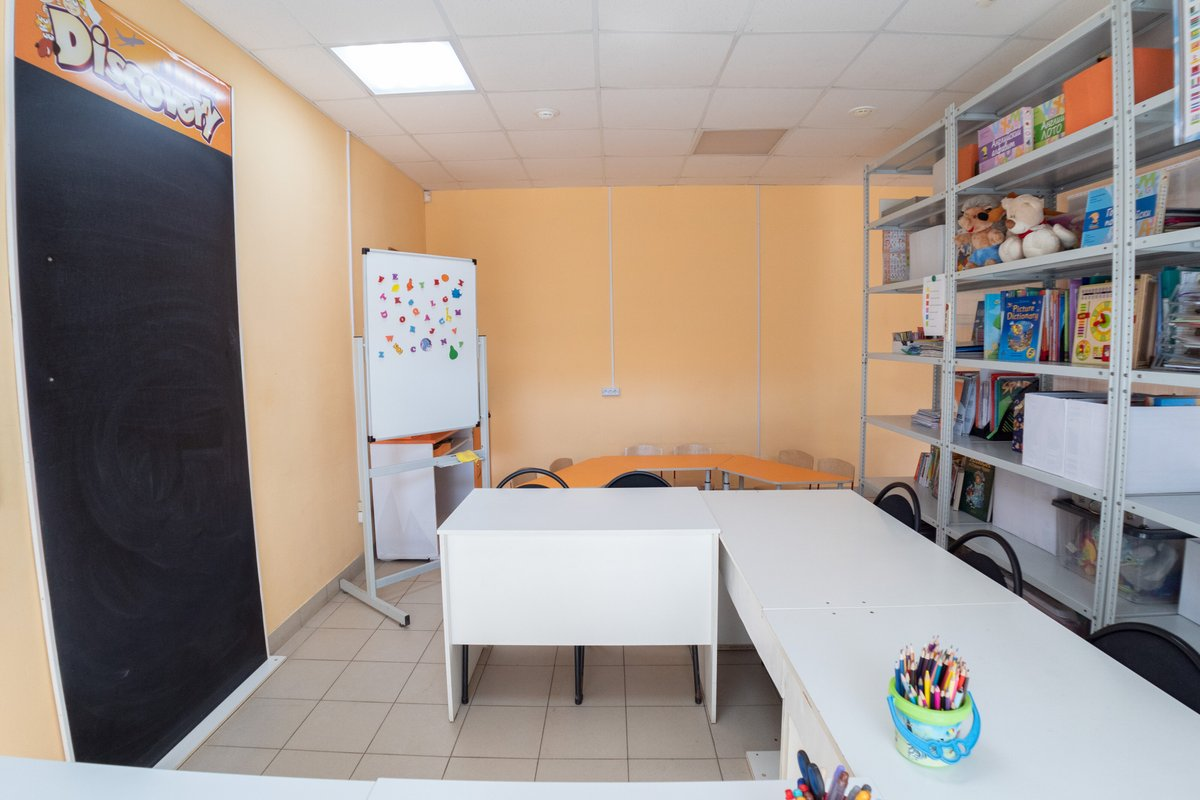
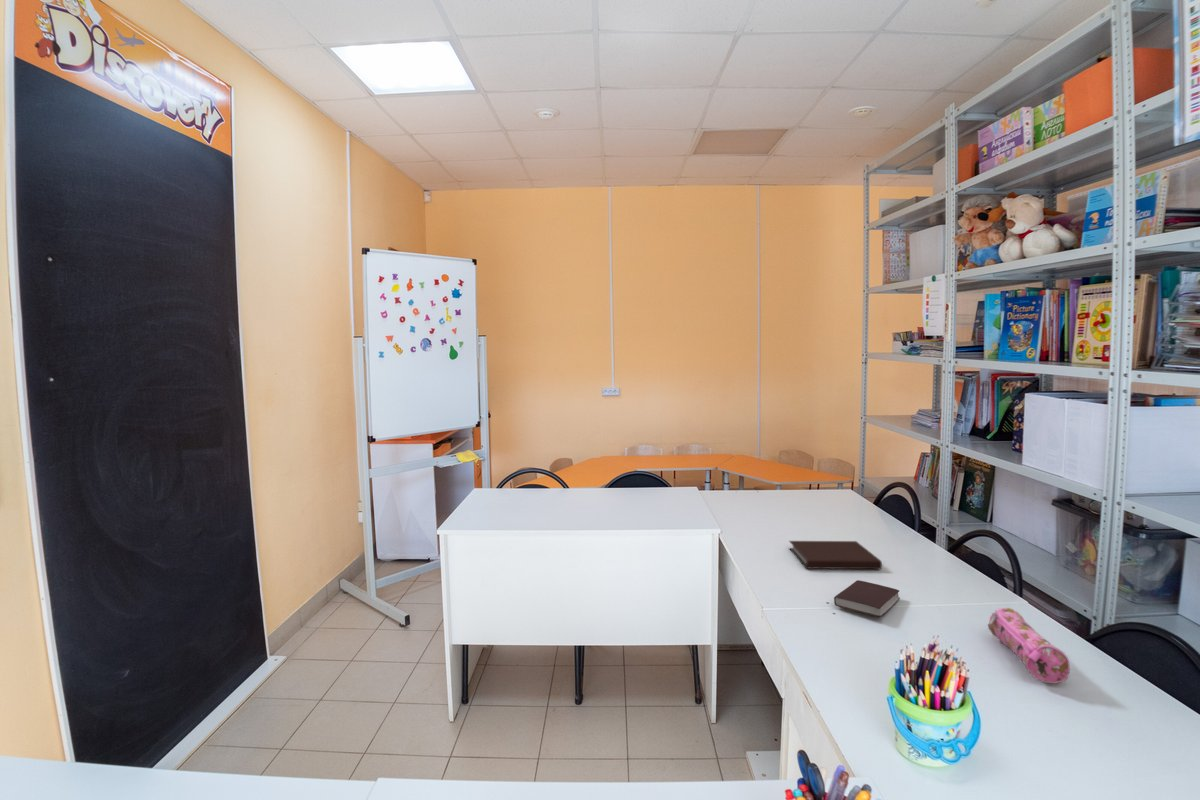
+ pencil case [987,607,1071,684]
+ notebook [788,540,883,570]
+ book [833,579,901,618]
